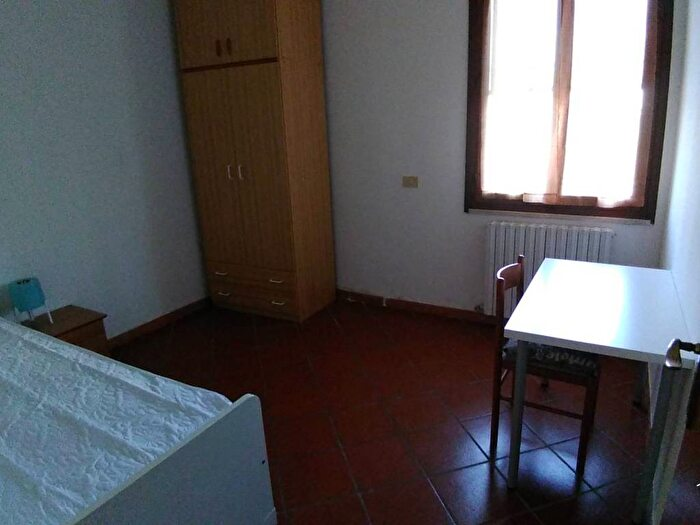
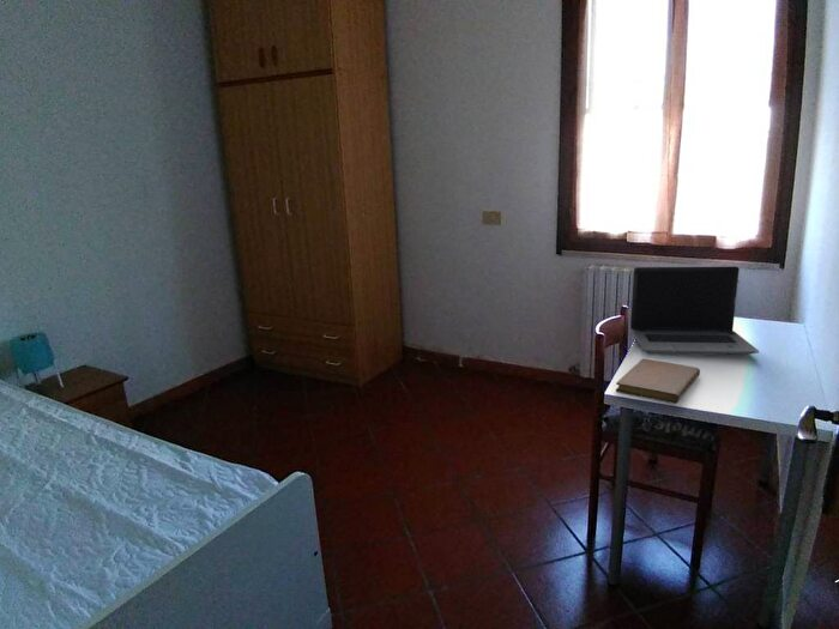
+ laptop computer [629,265,760,356]
+ notebook [615,358,701,405]
